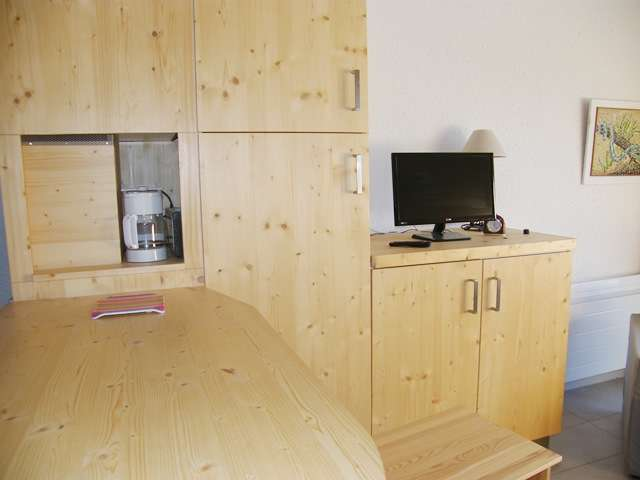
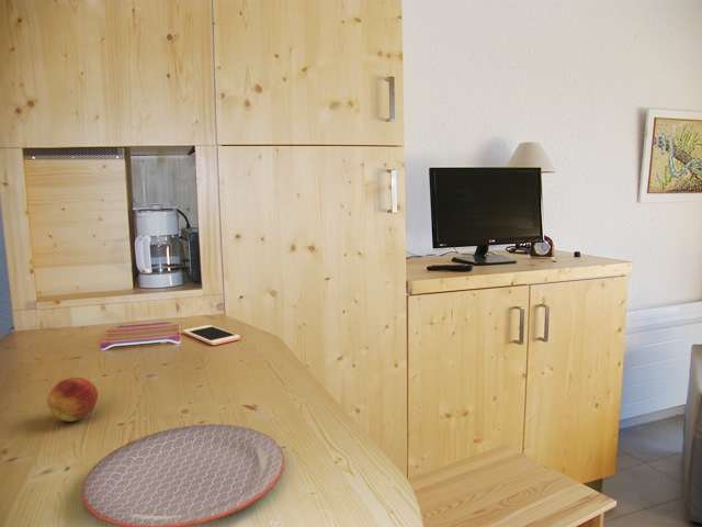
+ plate [81,424,285,527]
+ cell phone [182,324,241,346]
+ fruit [46,377,99,423]
